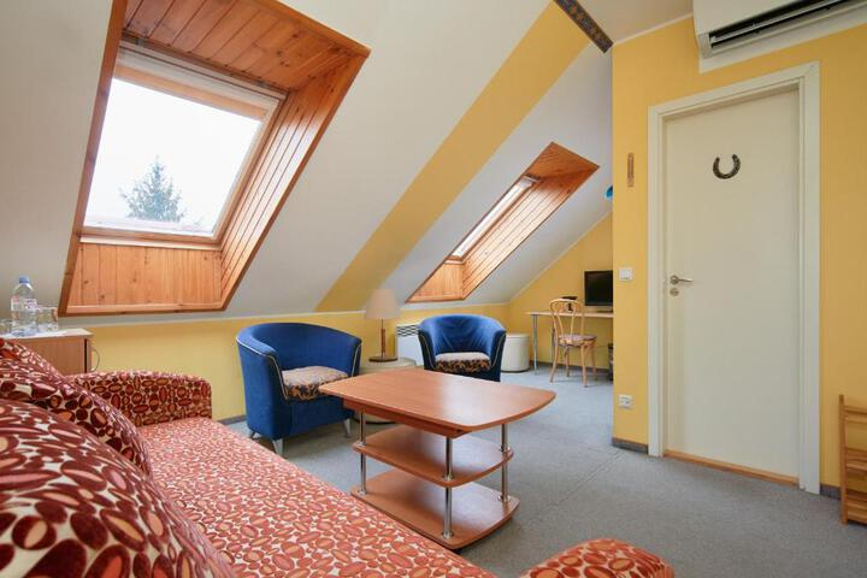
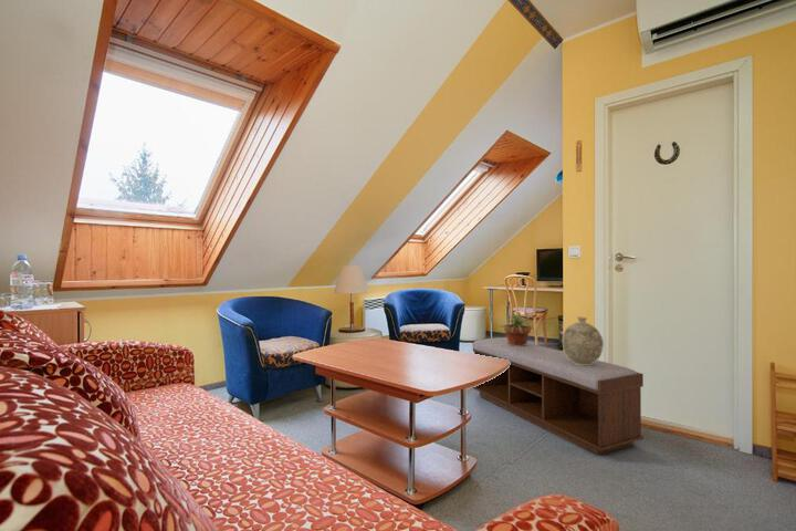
+ potted plant [495,311,537,346]
+ bench [472,336,645,456]
+ decorative vase [561,316,605,365]
